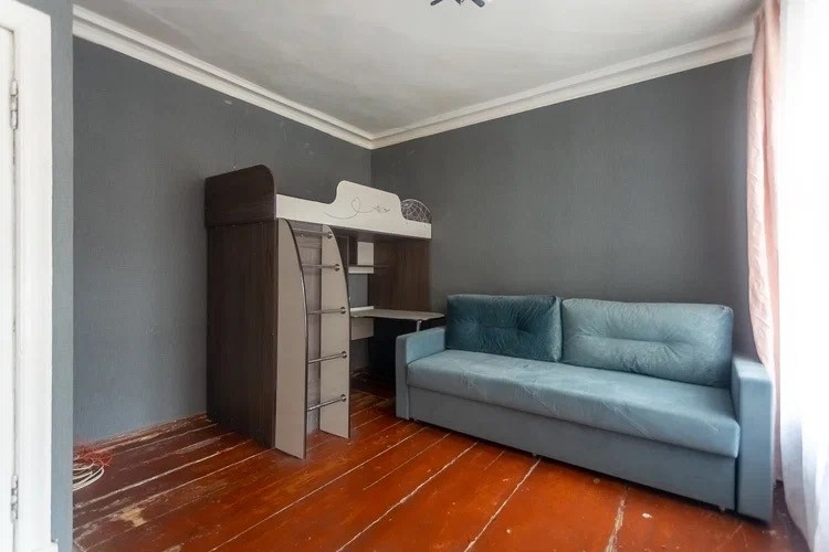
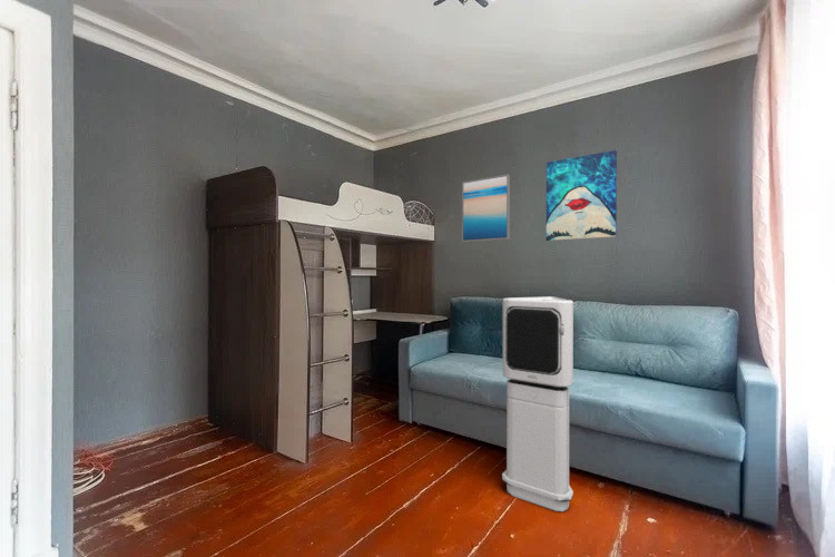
+ wall art [546,149,618,242]
+ wall art [461,174,511,243]
+ air purifier [501,295,574,512]
